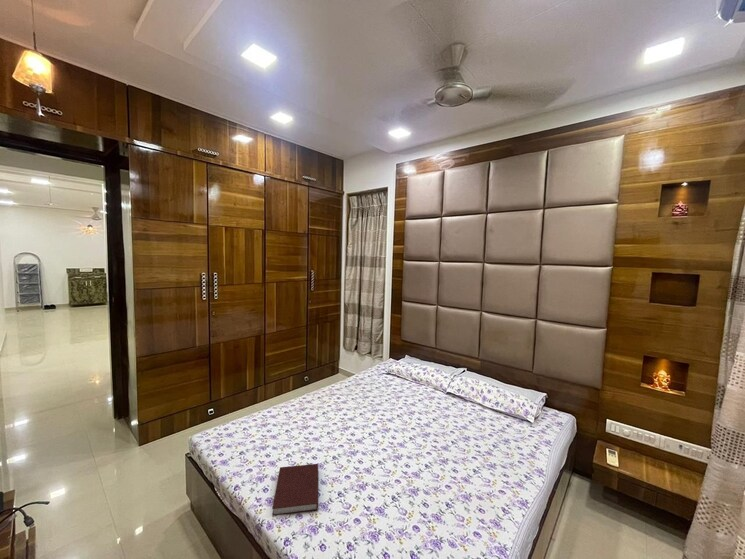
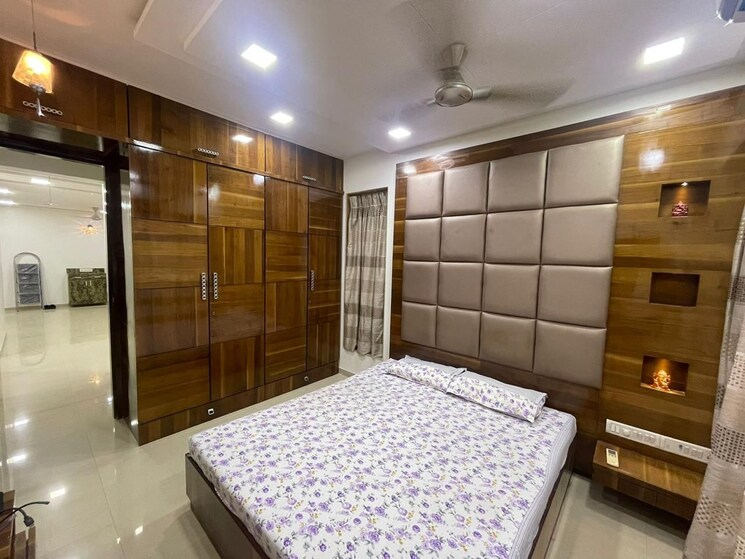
- notebook [271,463,319,517]
